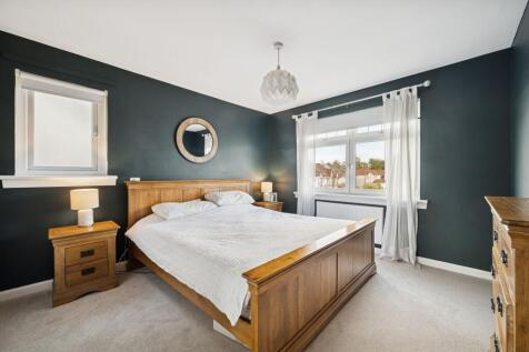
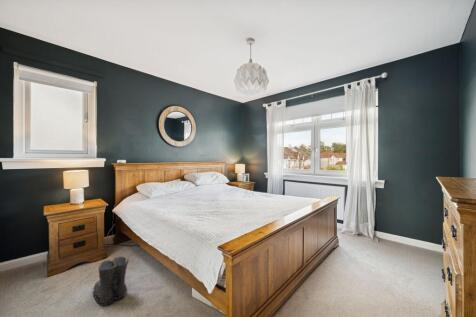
+ boots [91,255,130,307]
